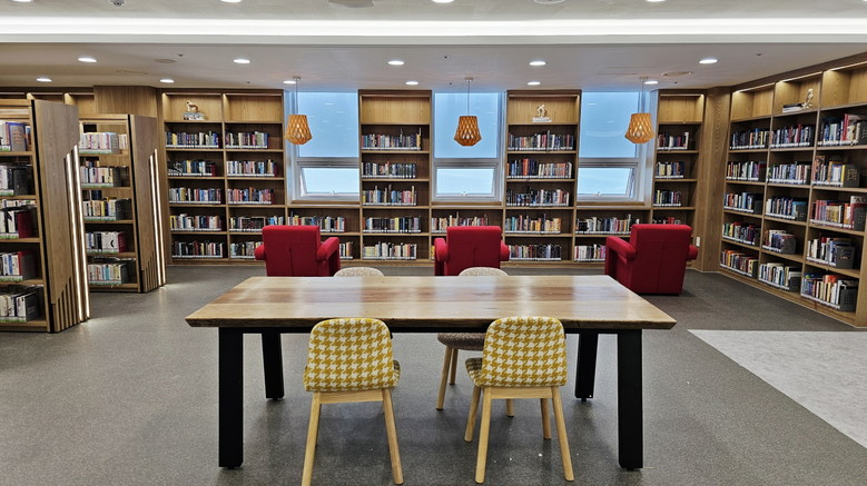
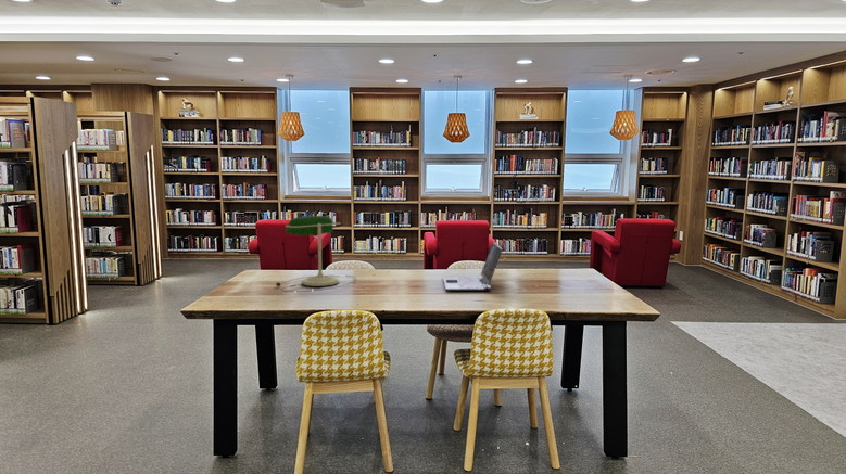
+ desk lamp [275,215,357,293]
+ laptop [442,241,504,292]
